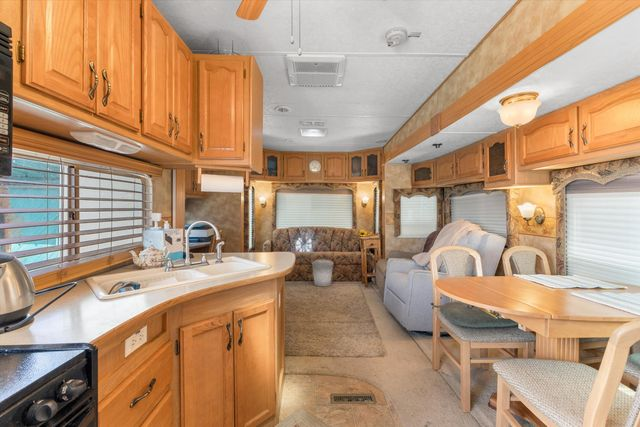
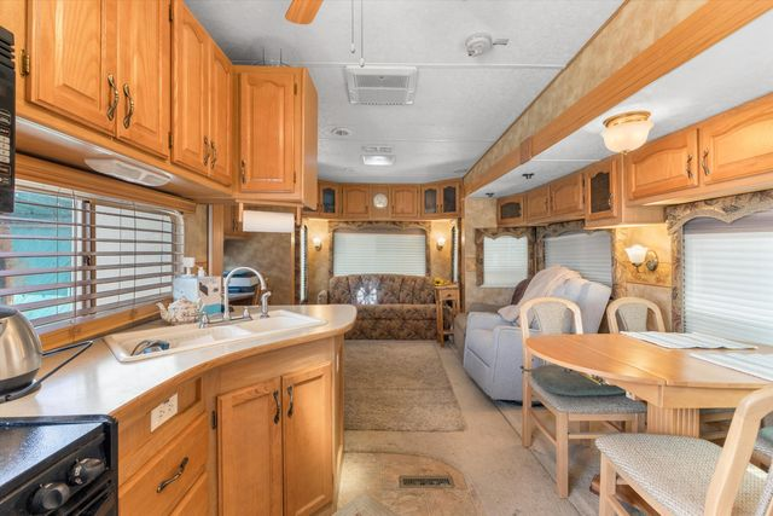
- trash can [311,258,335,287]
